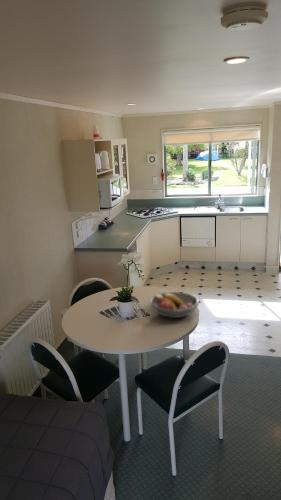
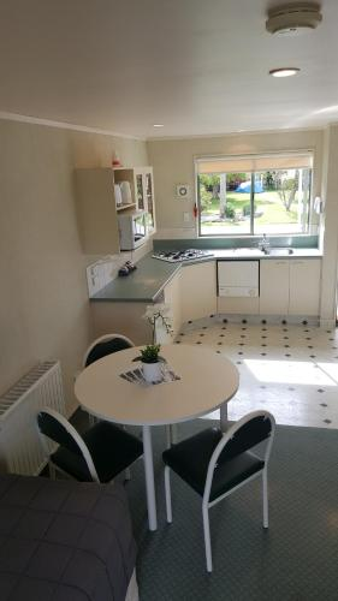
- fruit bowl [148,291,200,319]
